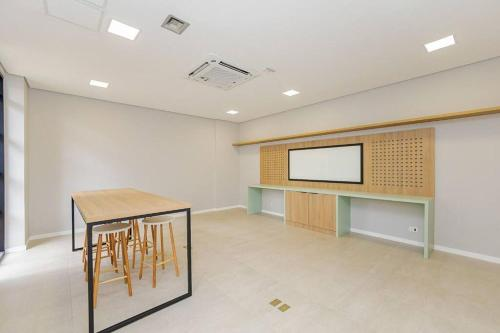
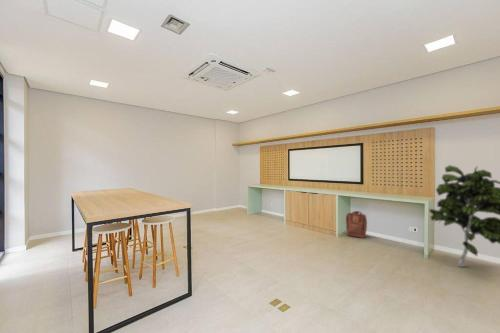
+ backpack [345,210,368,239]
+ indoor plant [428,164,500,268]
